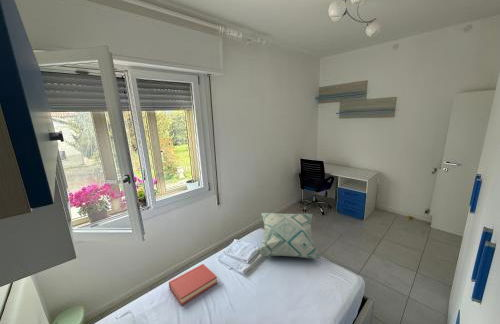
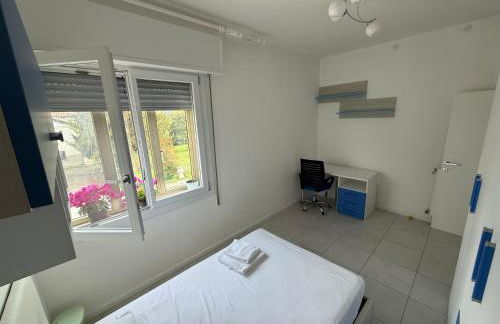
- hardback book [168,263,218,307]
- decorative pillow [255,212,324,260]
